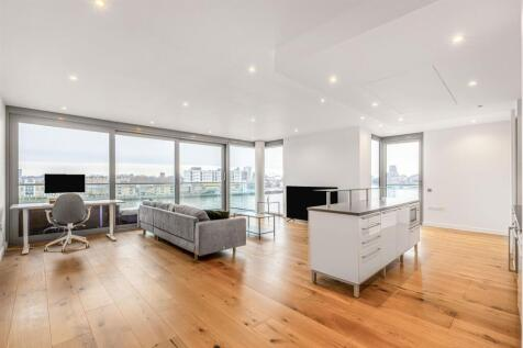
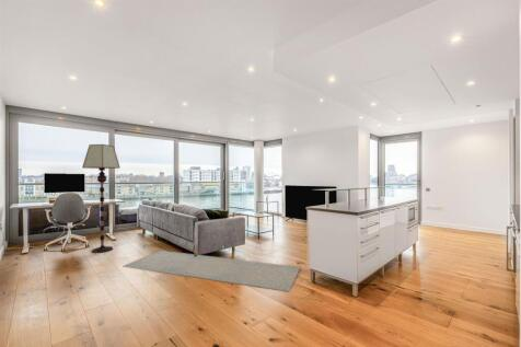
+ rug [121,250,302,293]
+ floor lamp [81,143,120,254]
